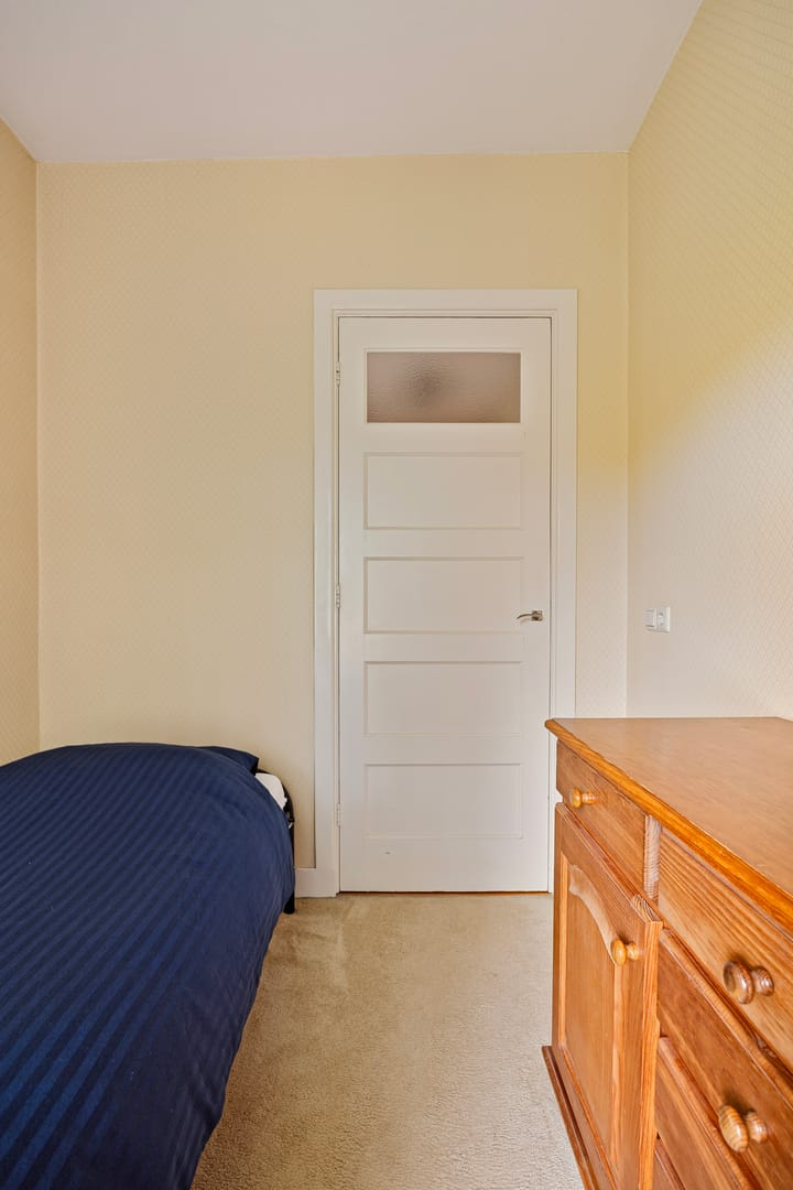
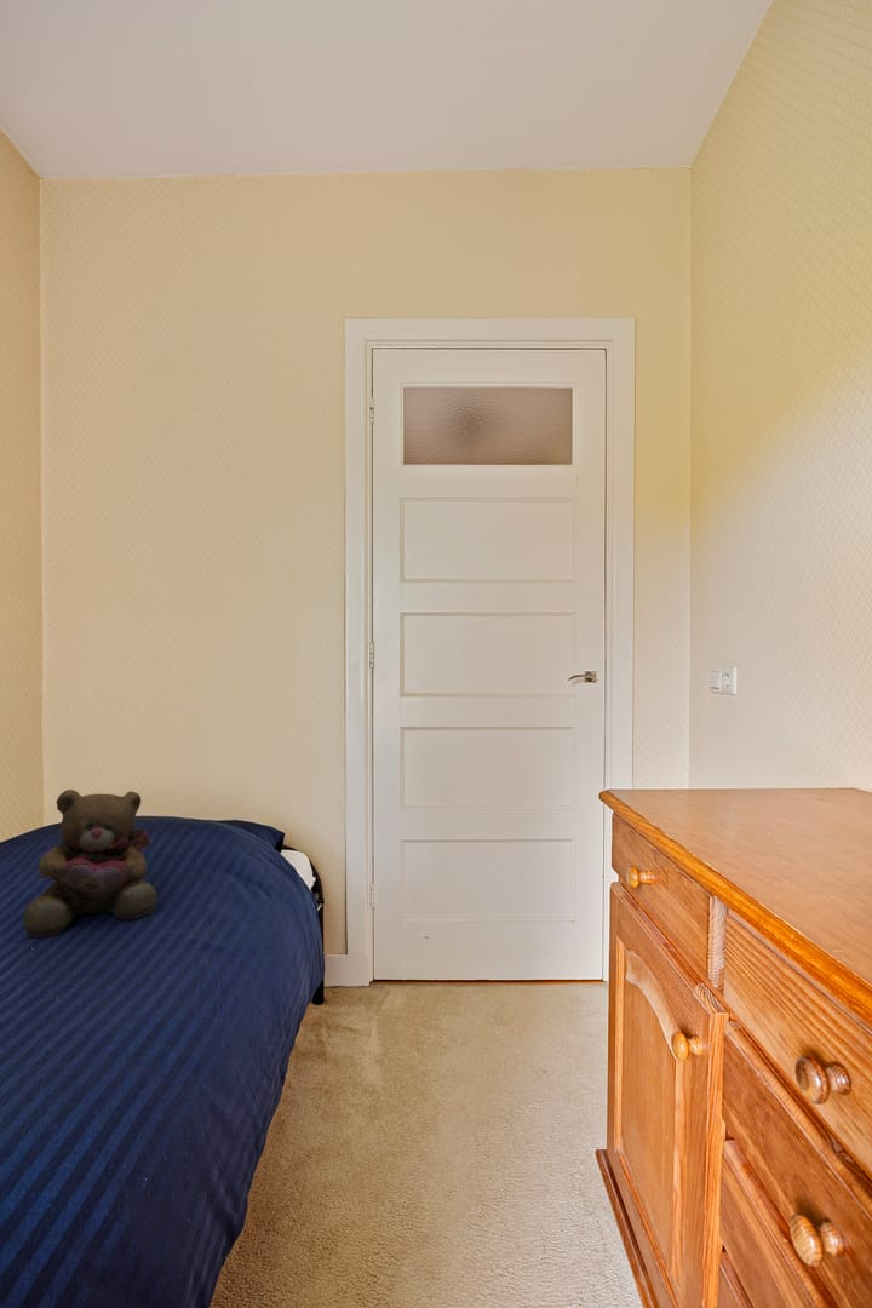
+ teddy bear [22,788,157,939]
